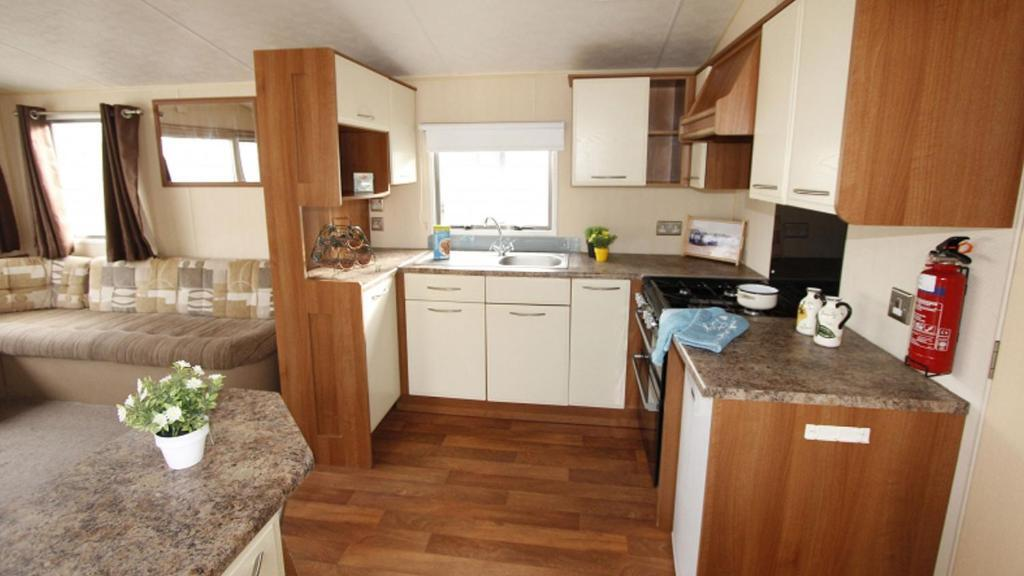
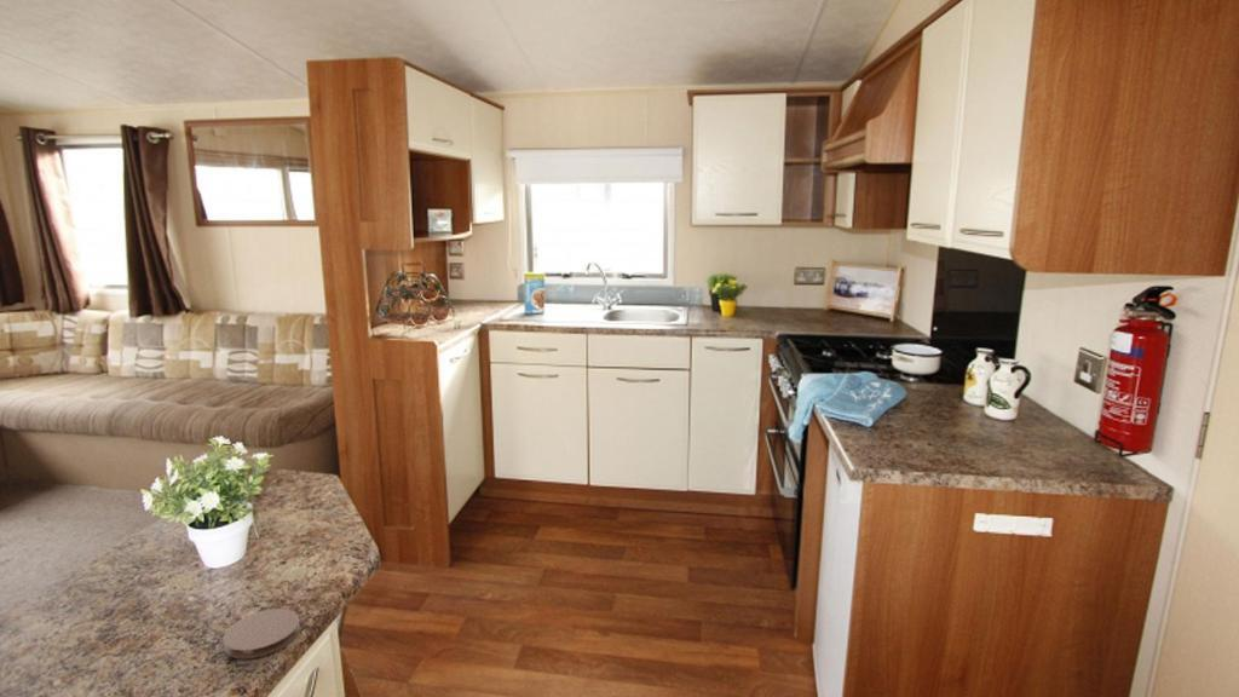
+ coaster [221,607,301,659]
